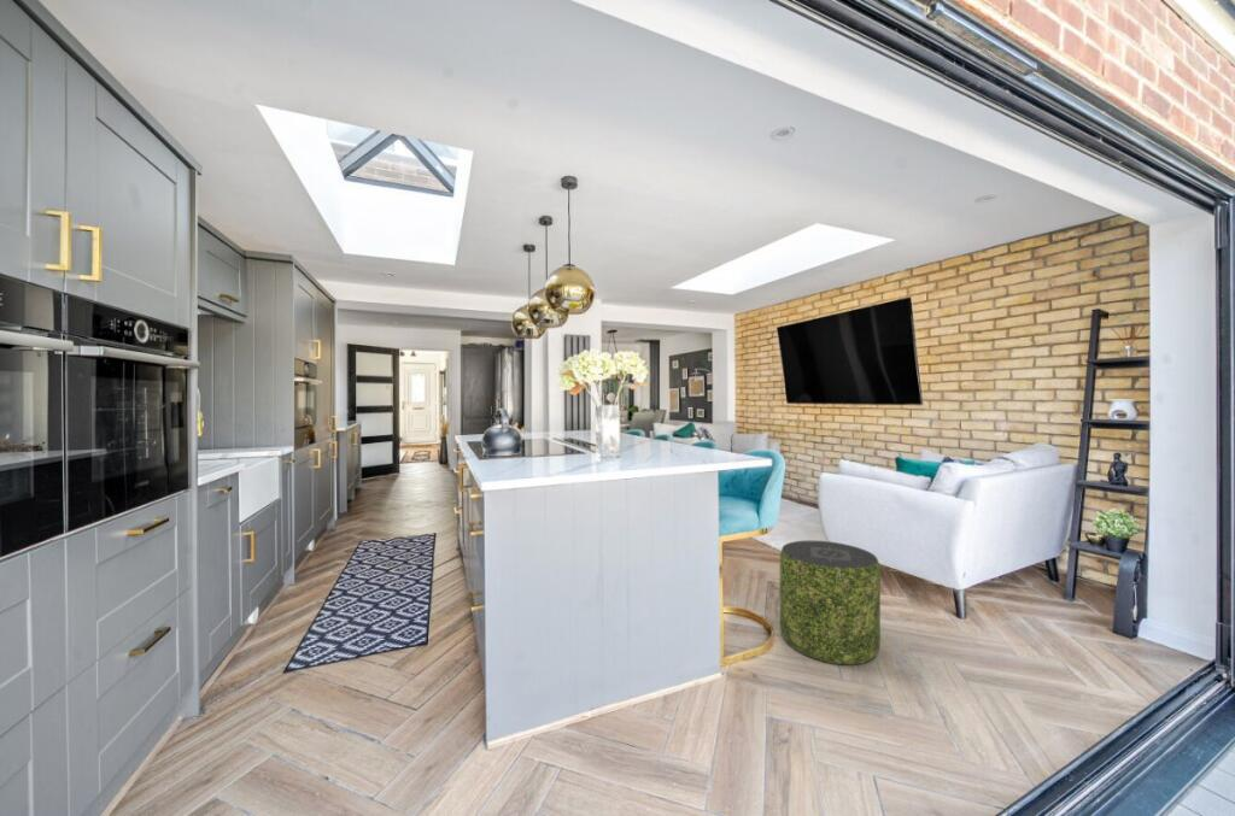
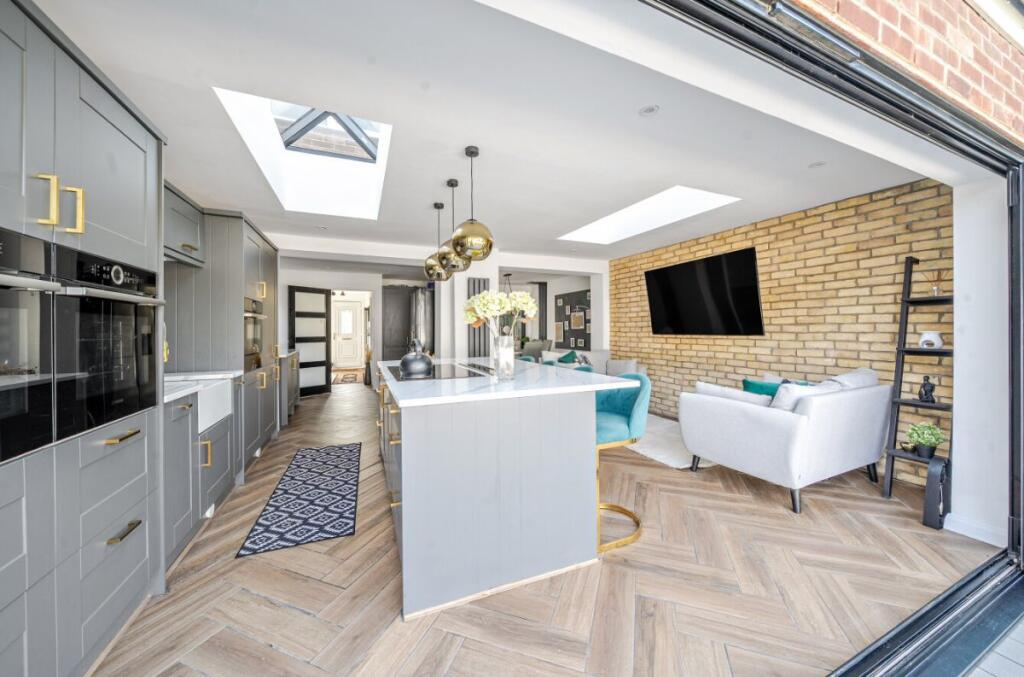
- pouf [779,540,882,665]
